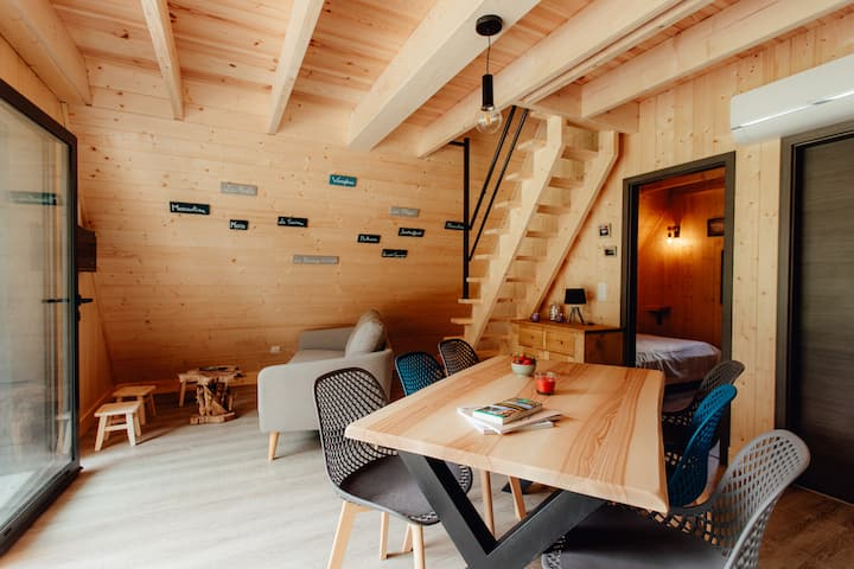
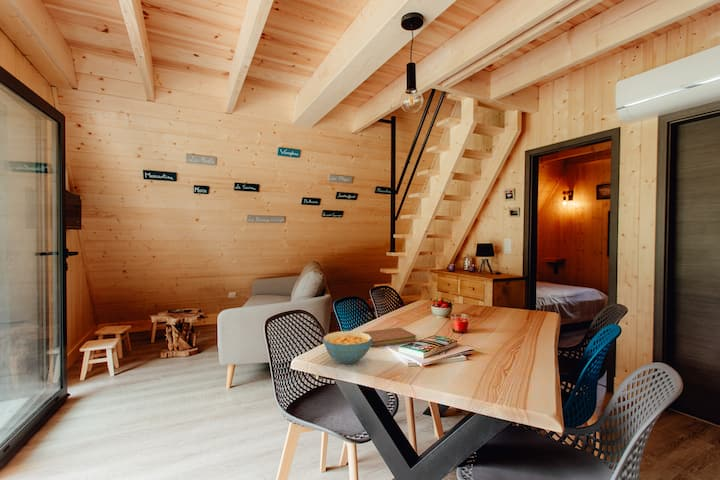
+ cereal bowl [322,330,372,365]
+ notebook [361,327,418,348]
